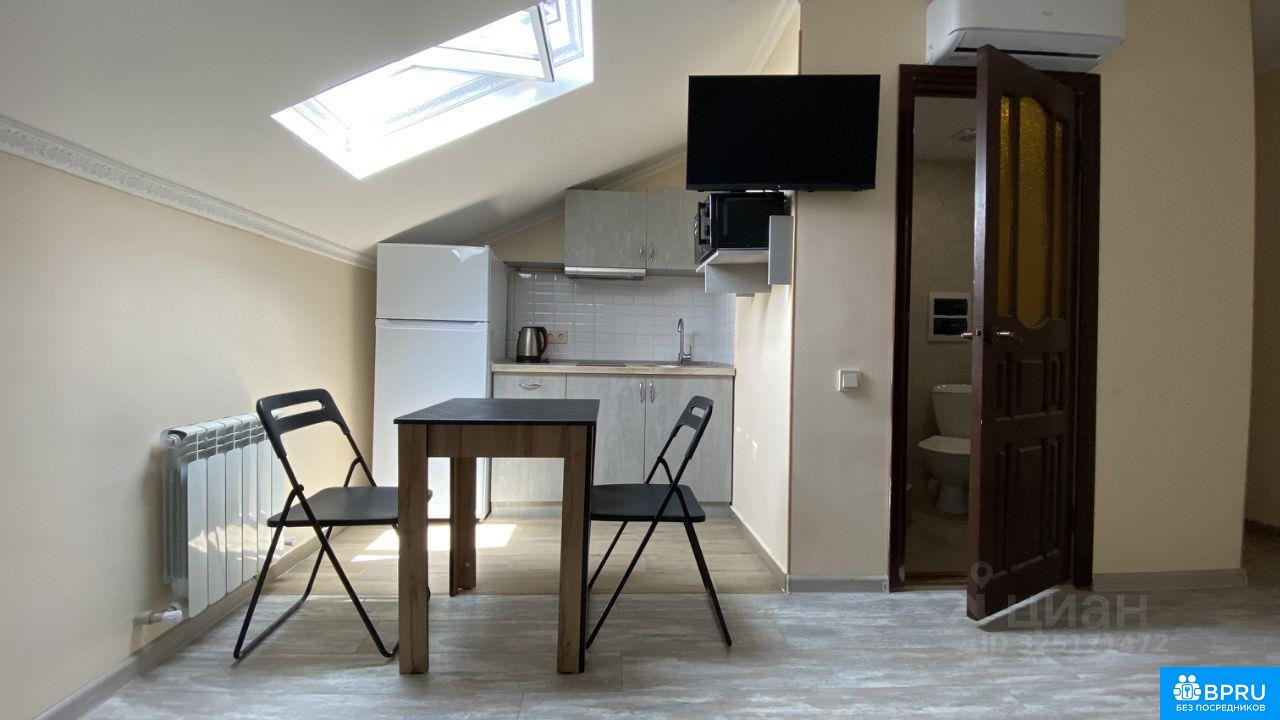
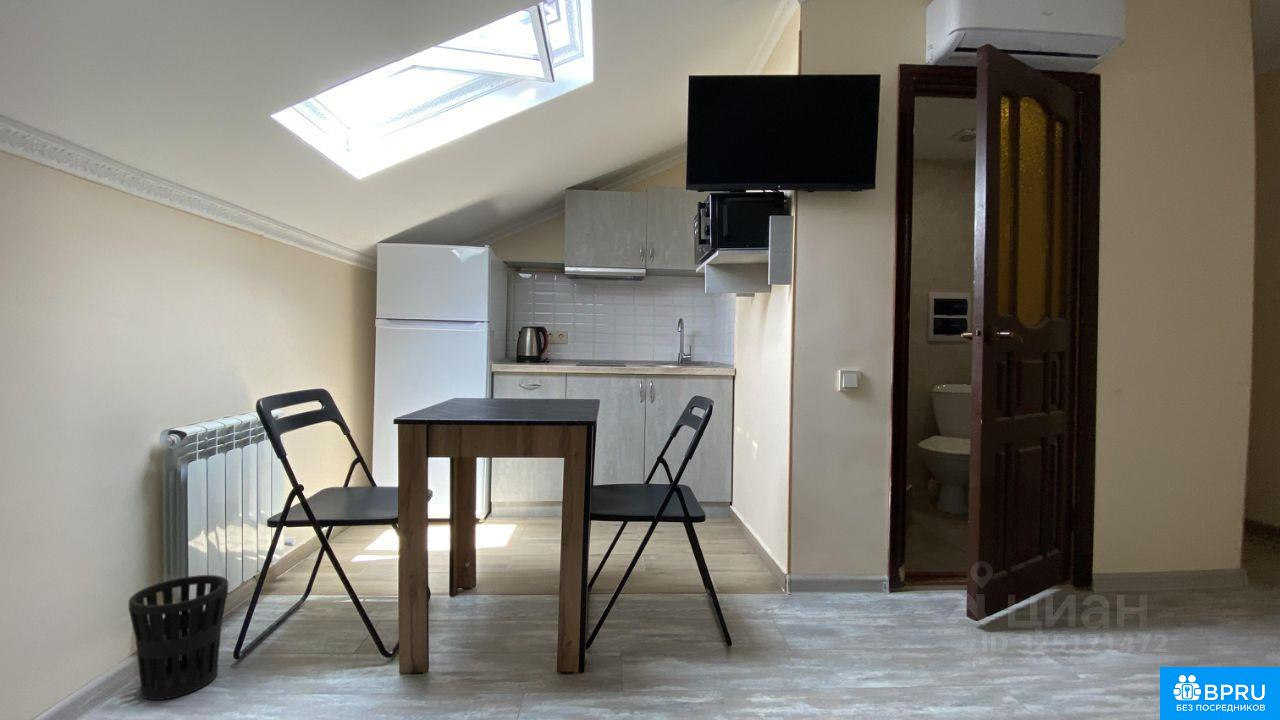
+ wastebasket [128,574,229,701]
